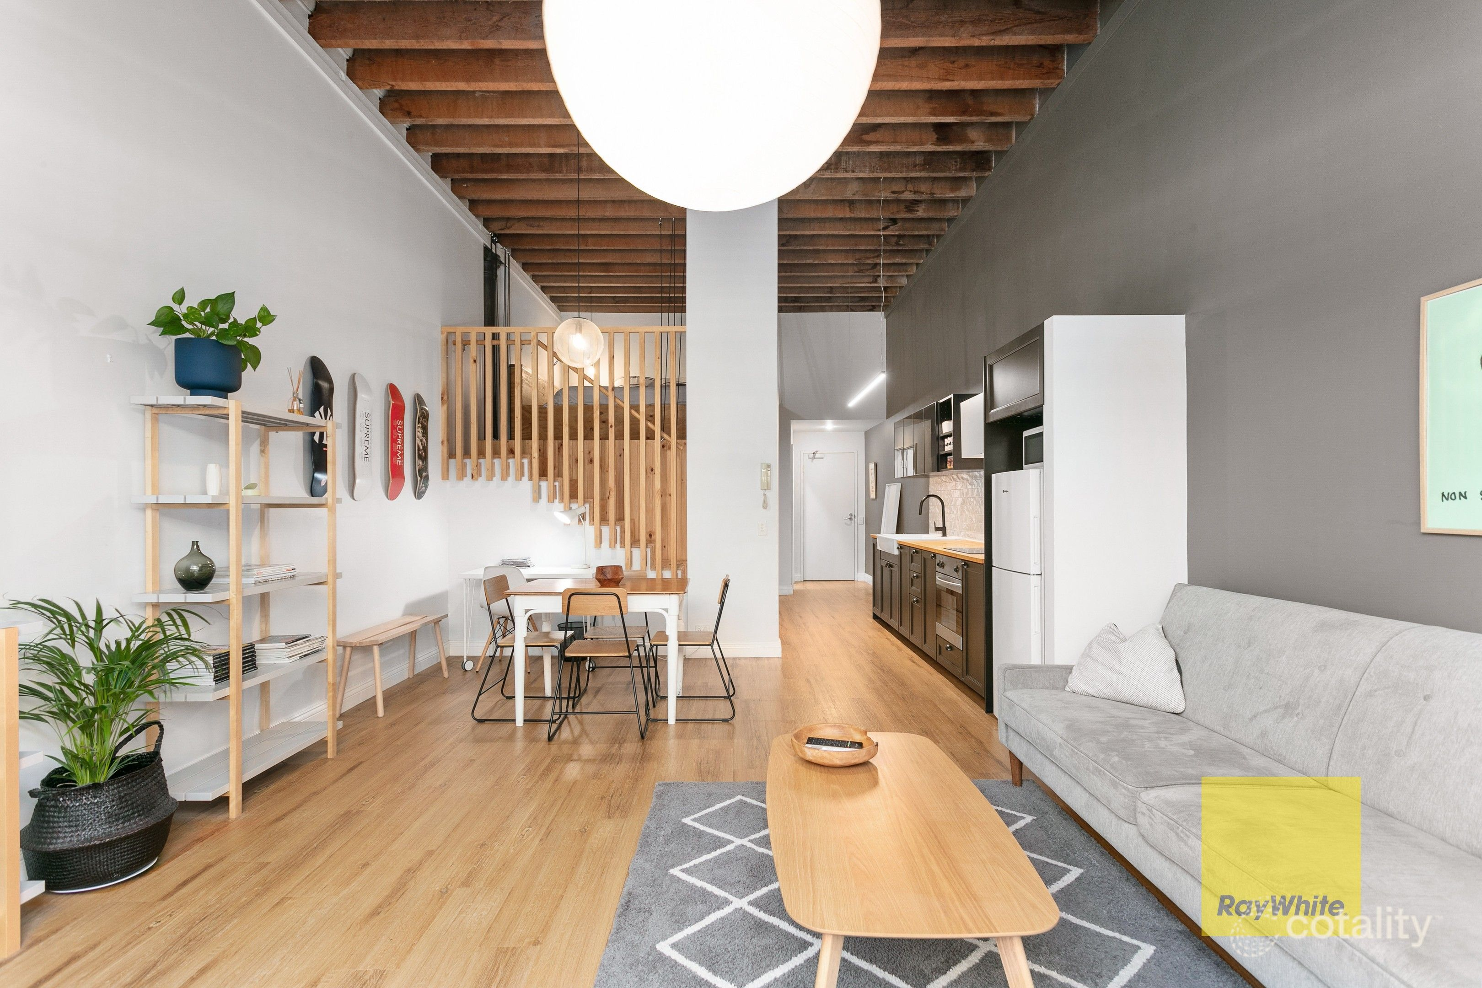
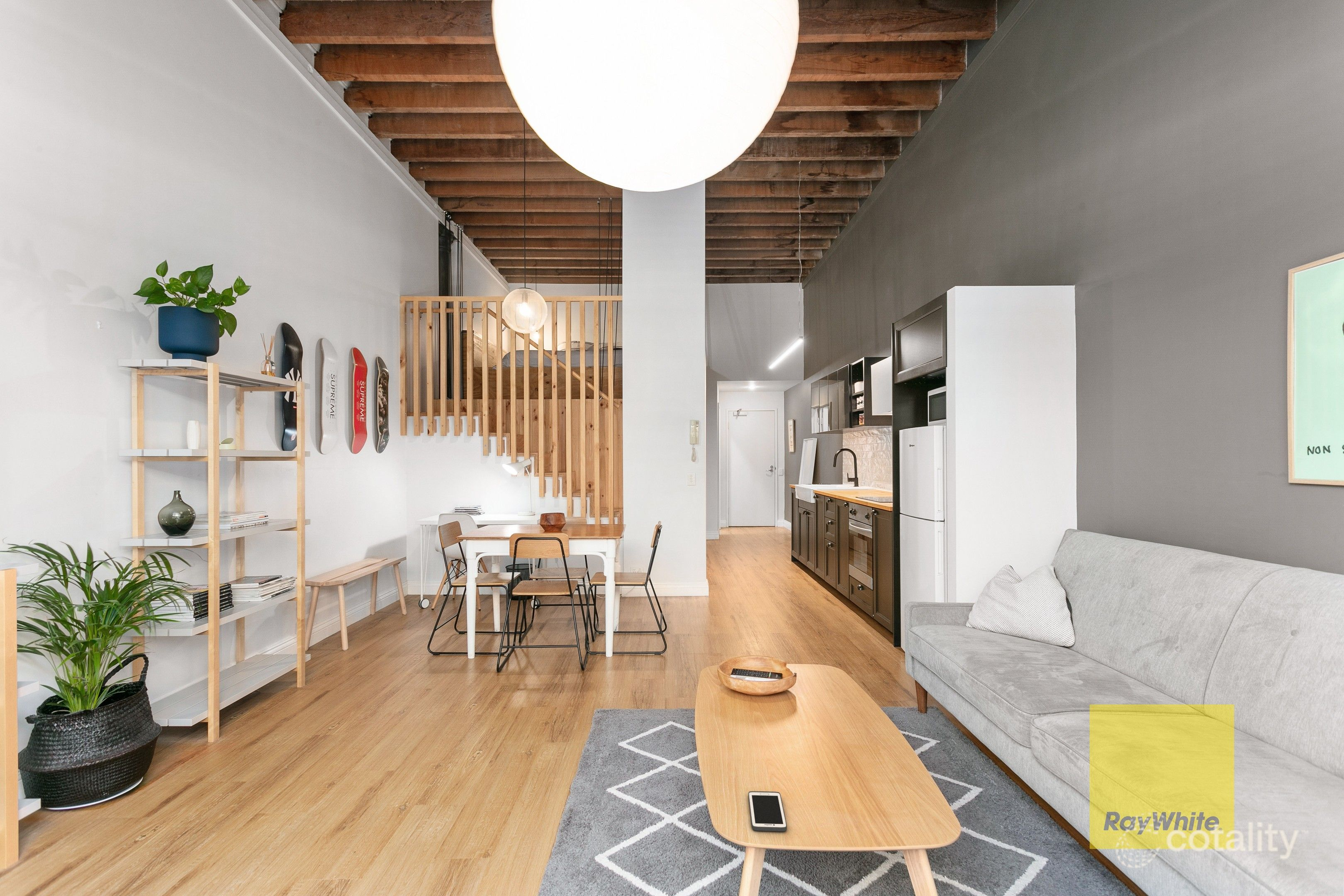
+ cell phone [748,791,787,832]
